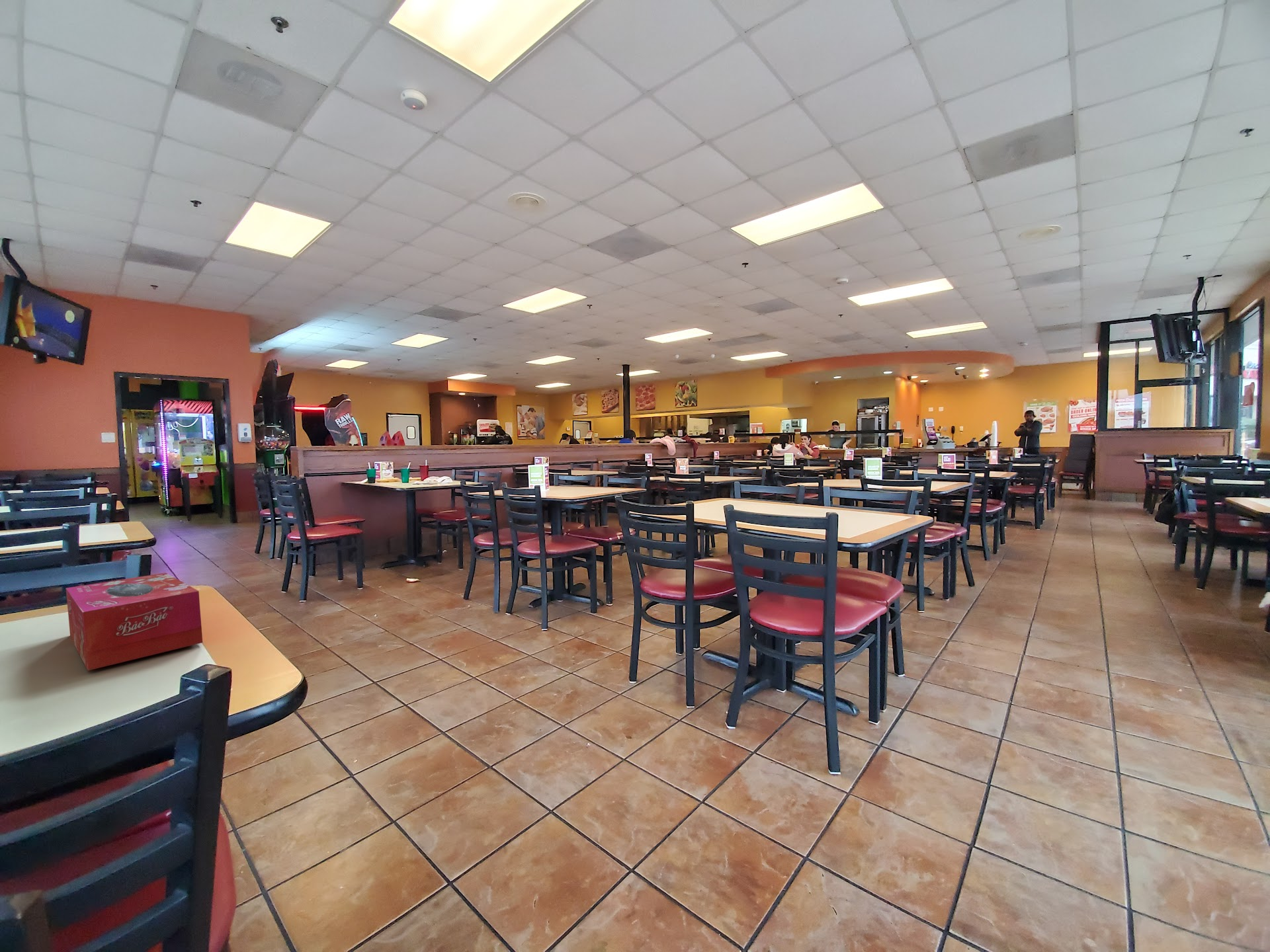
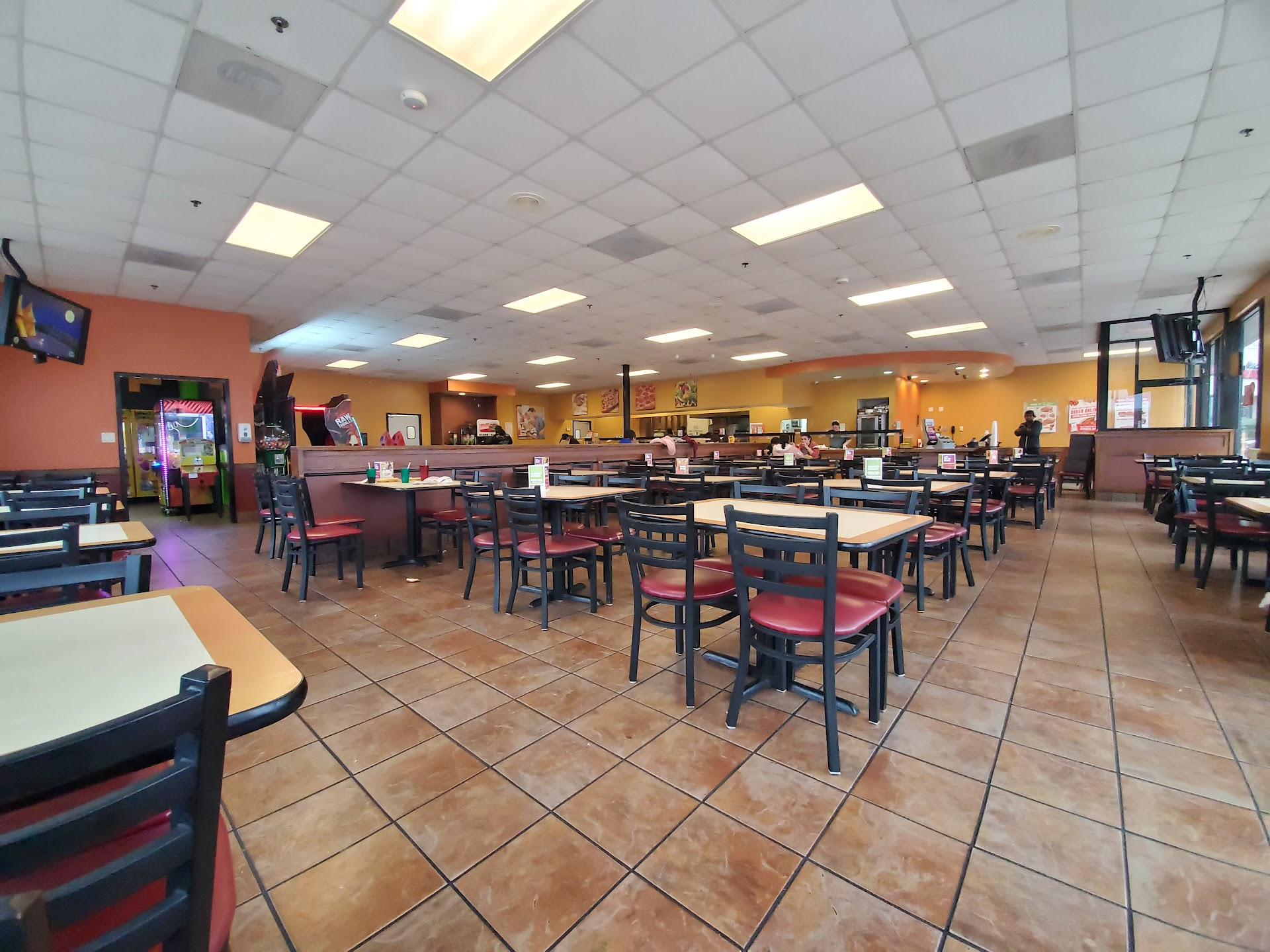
- tissue box [65,572,203,671]
